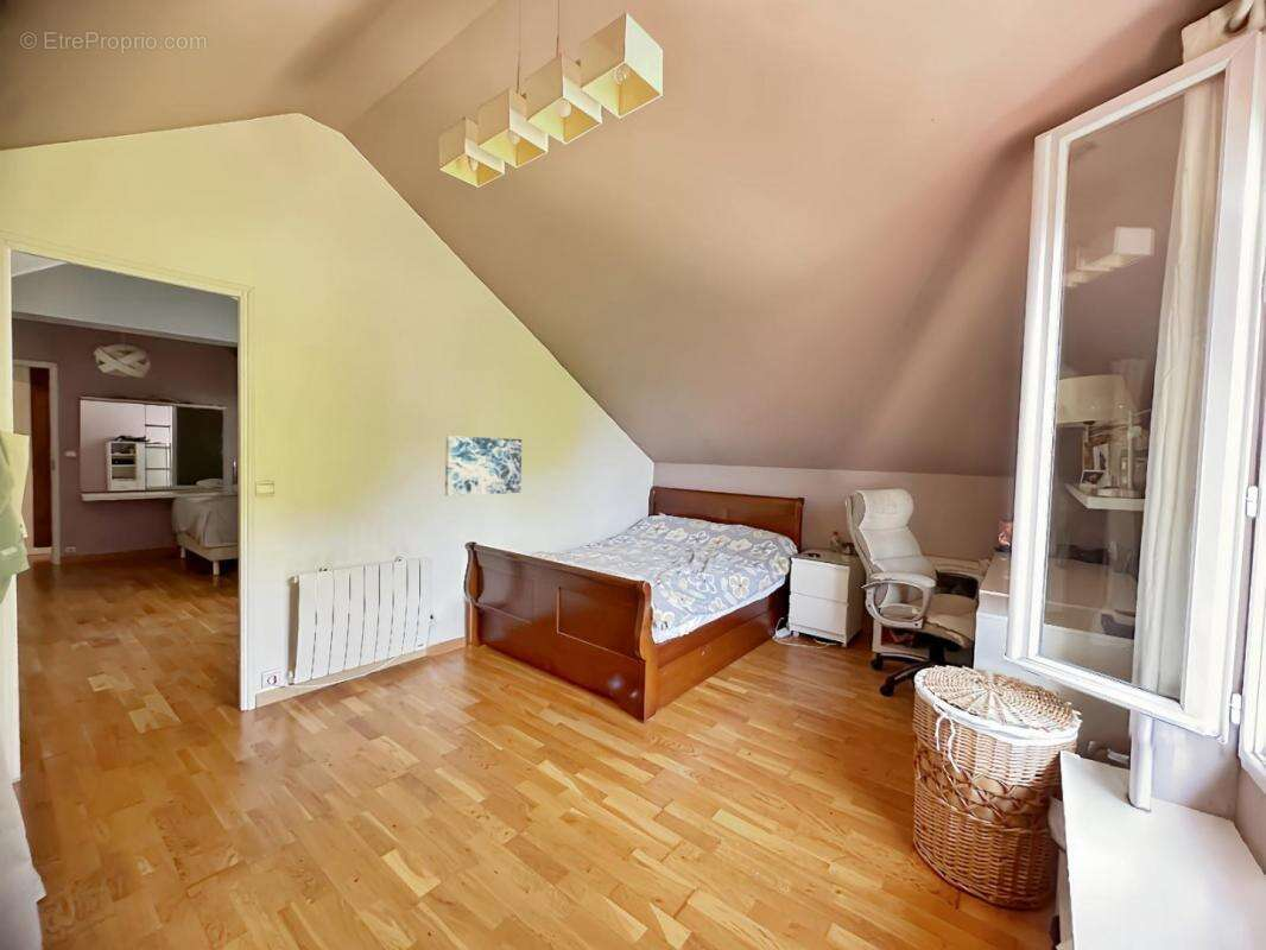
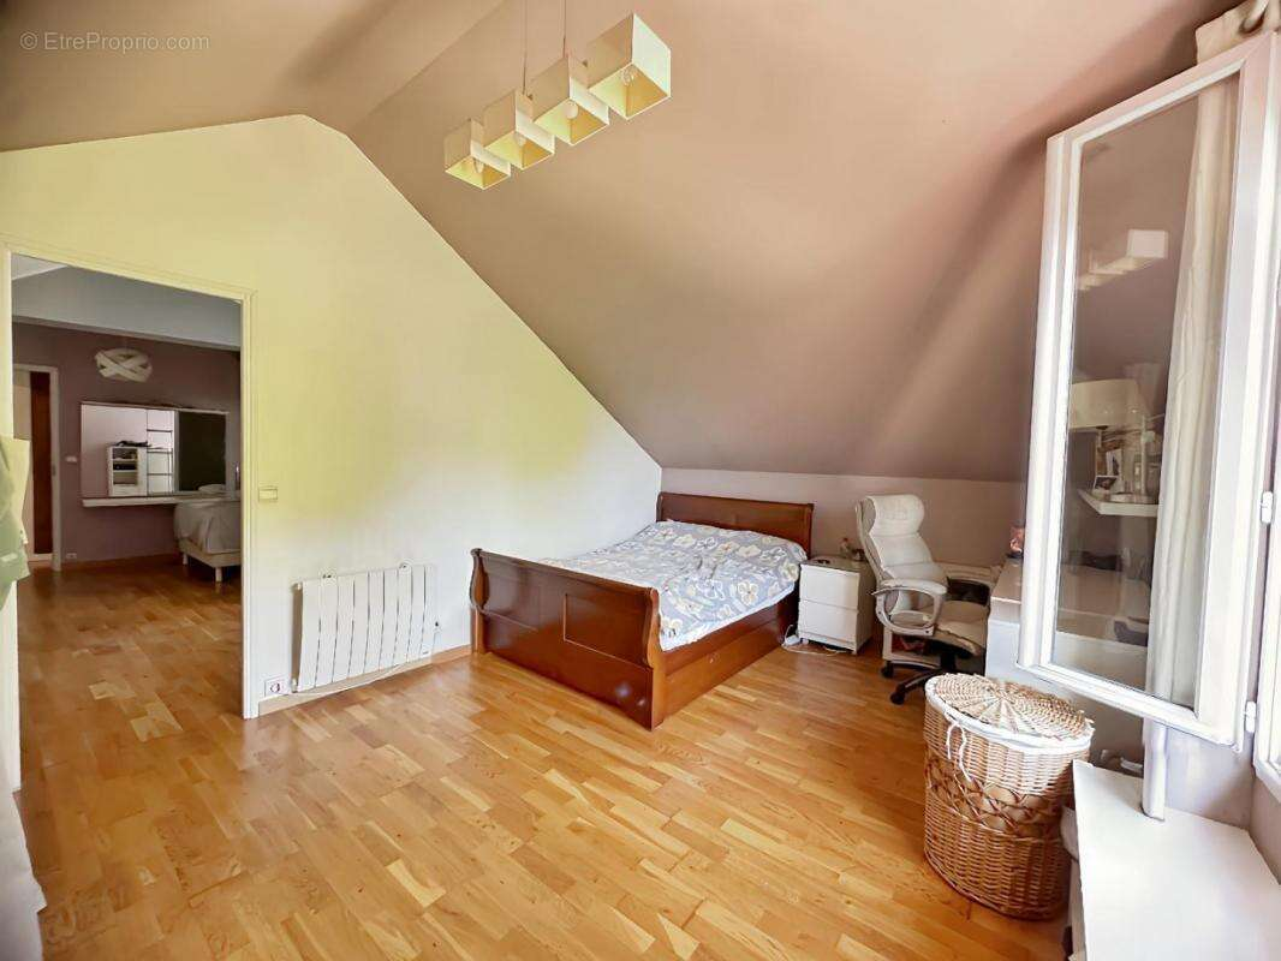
- wall art [444,435,523,498]
